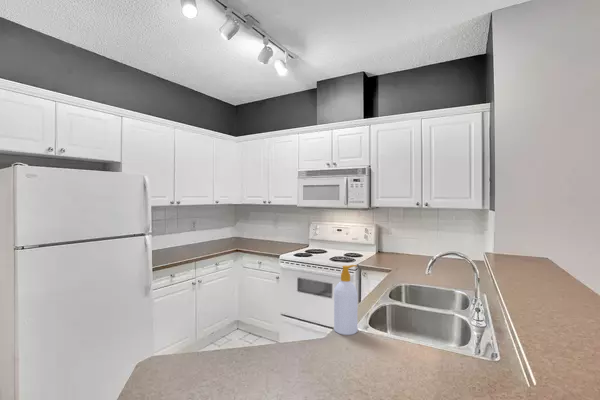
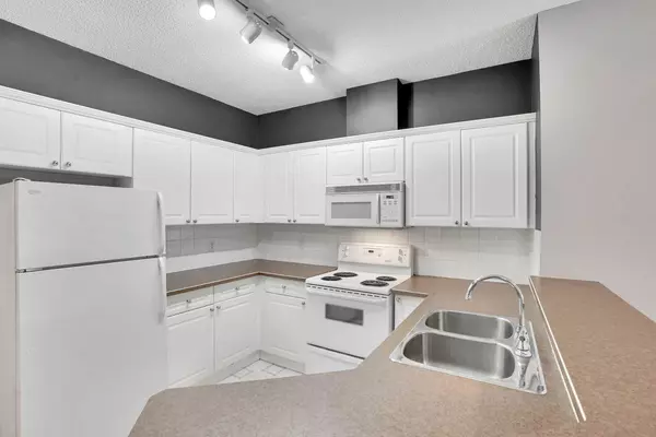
- soap bottle [333,264,358,336]
